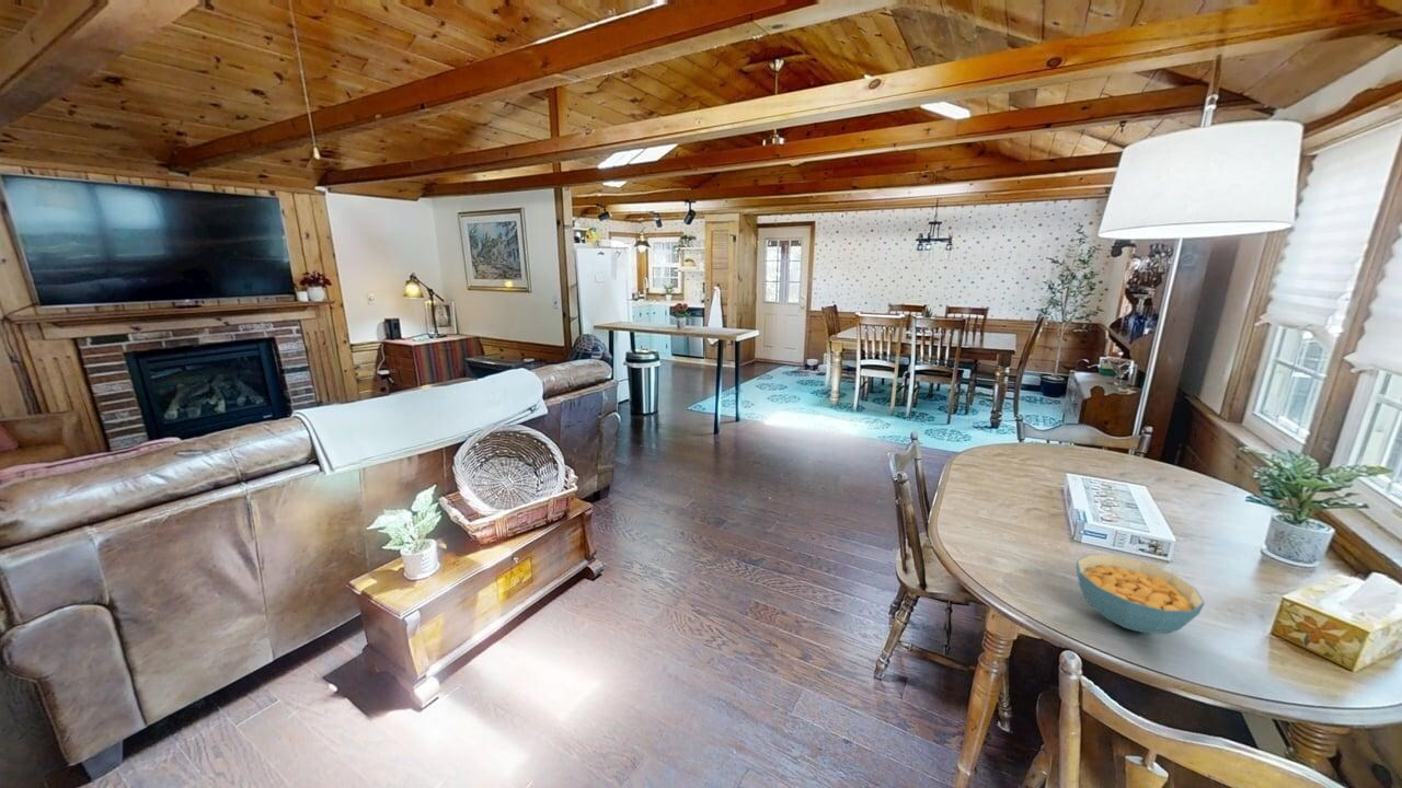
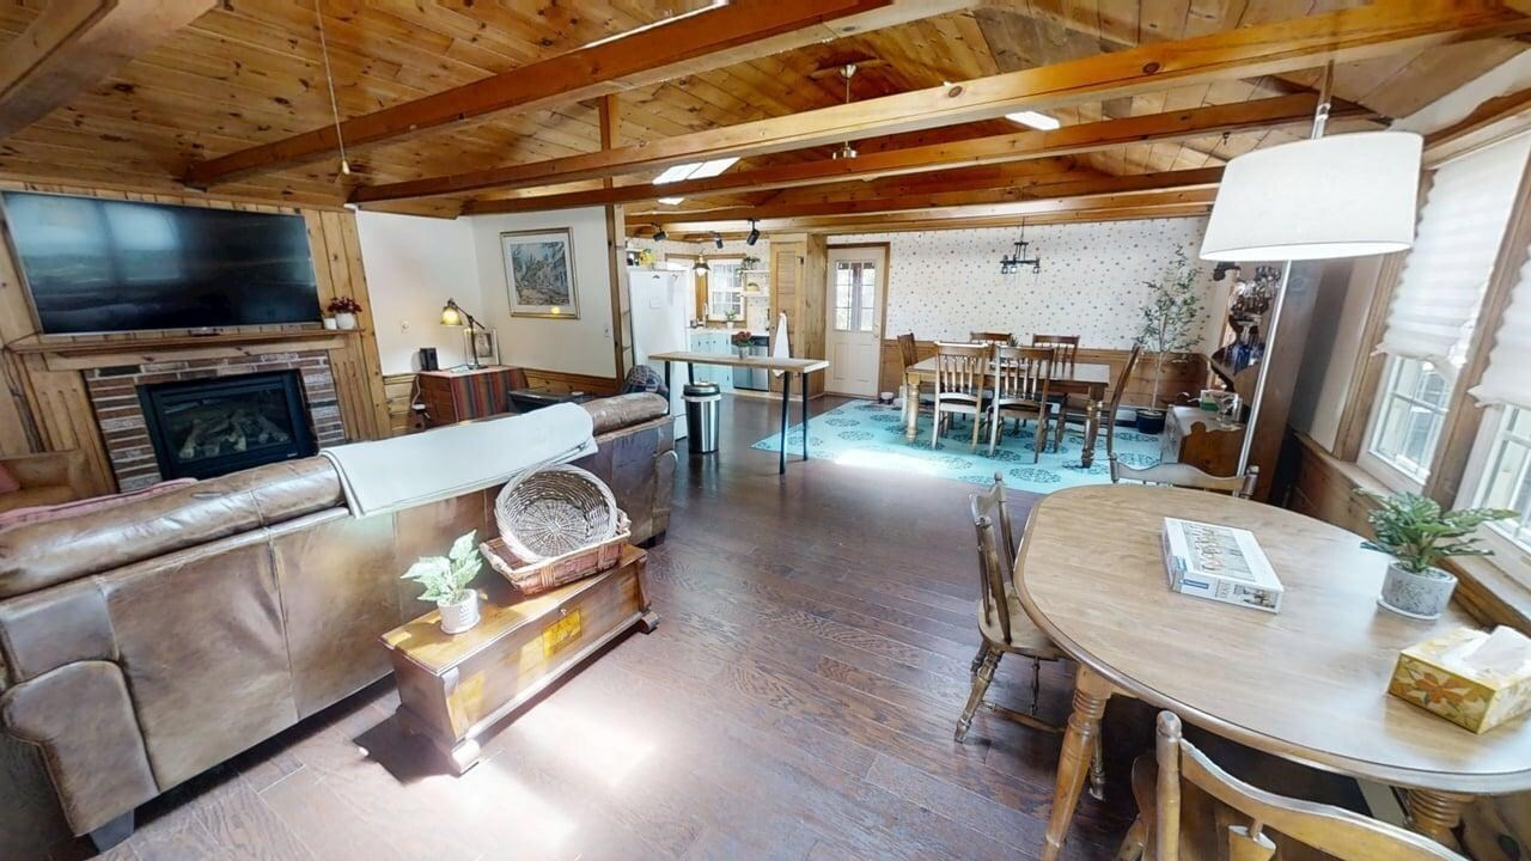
- cereal bowl [1076,554,1206,635]
